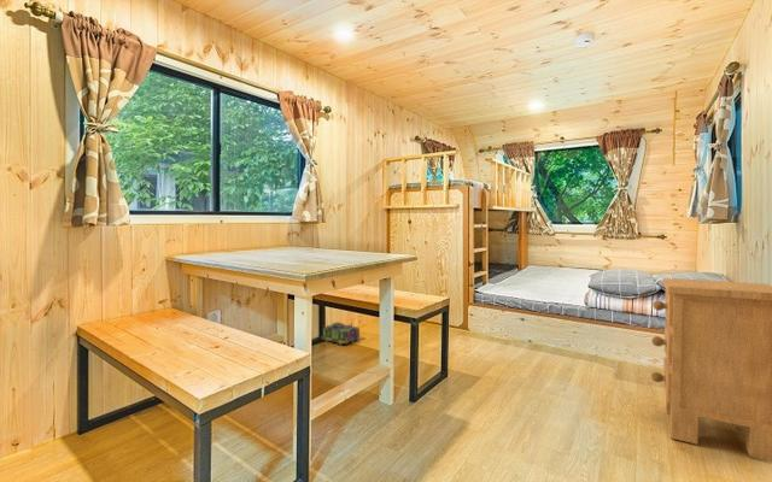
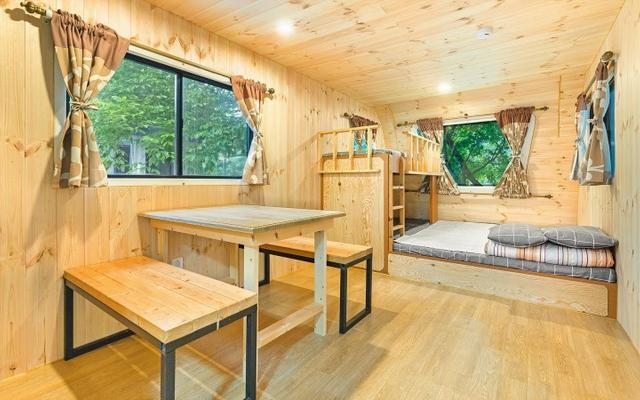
- nightstand [650,277,772,463]
- backpack [318,322,361,346]
